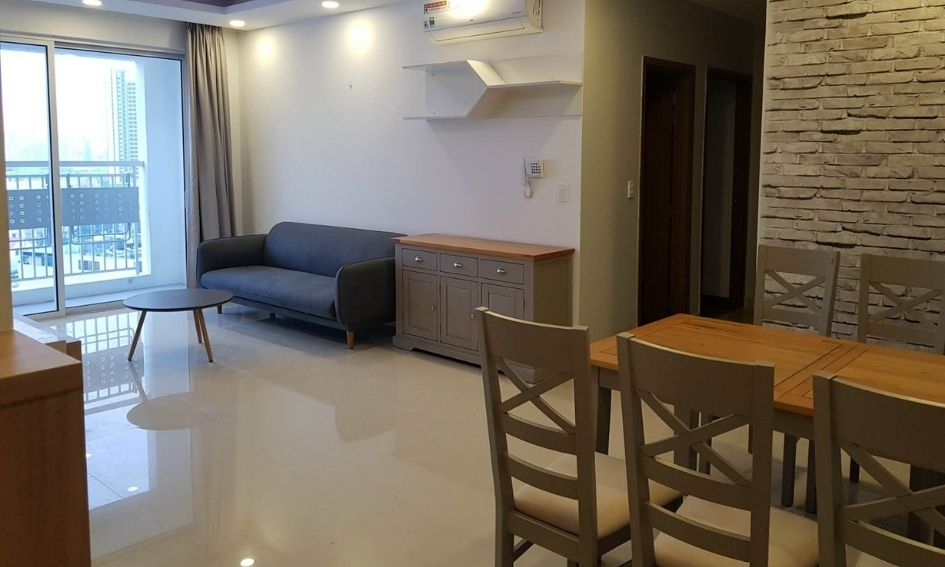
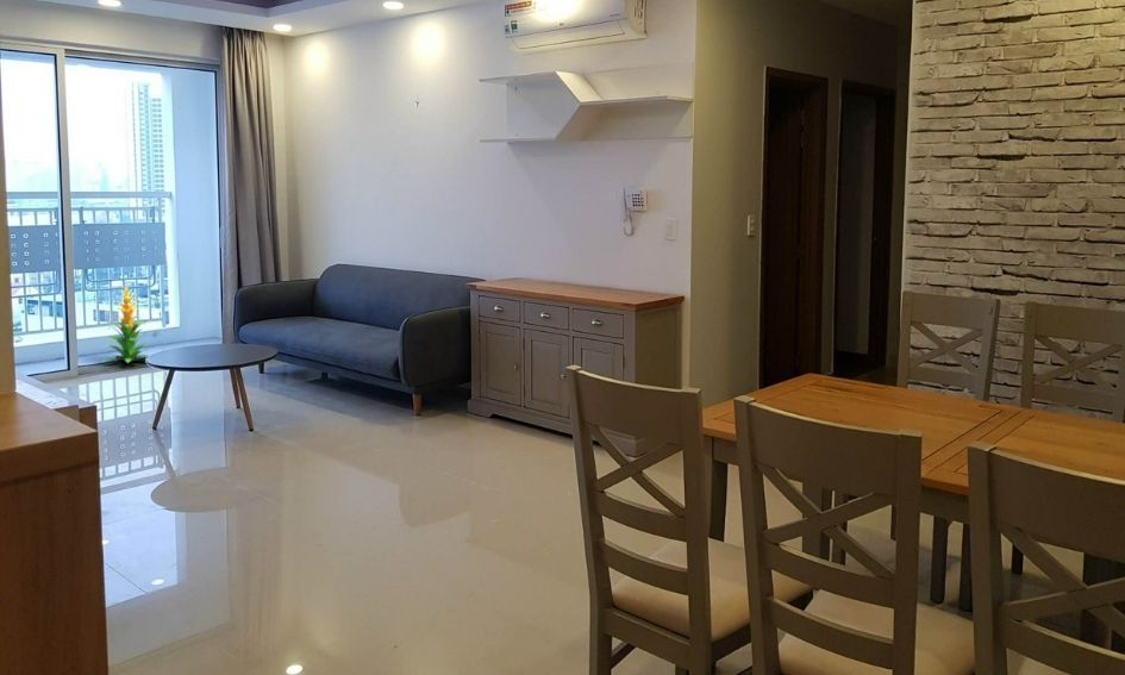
+ indoor plant [101,283,154,364]
